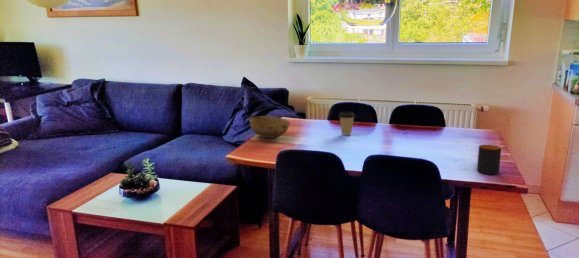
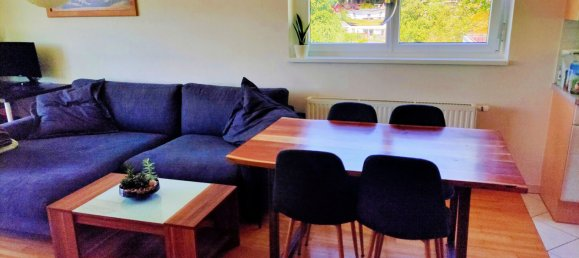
- bowl [249,115,291,139]
- mug [476,144,502,175]
- coffee cup [338,111,356,136]
